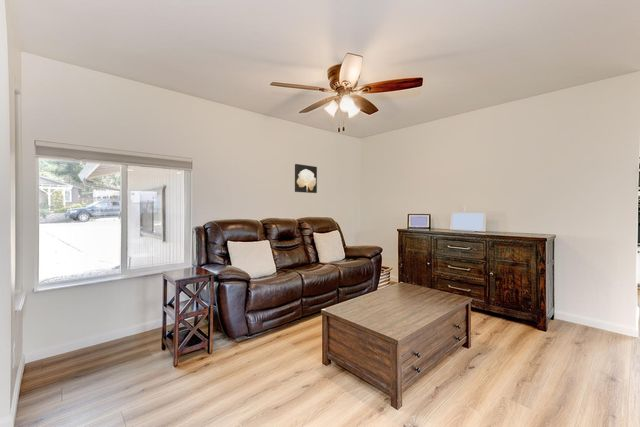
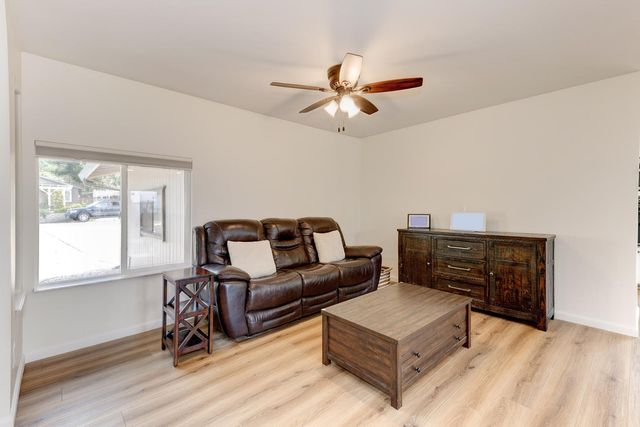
- wall art [294,163,318,194]
